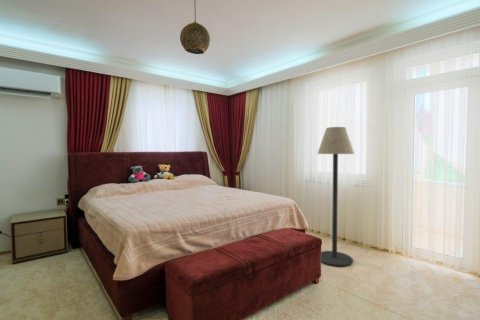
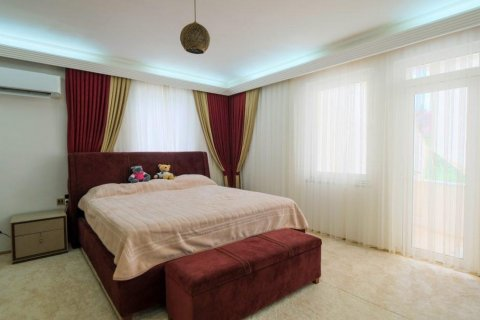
- floor lamp [316,126,356,267]
